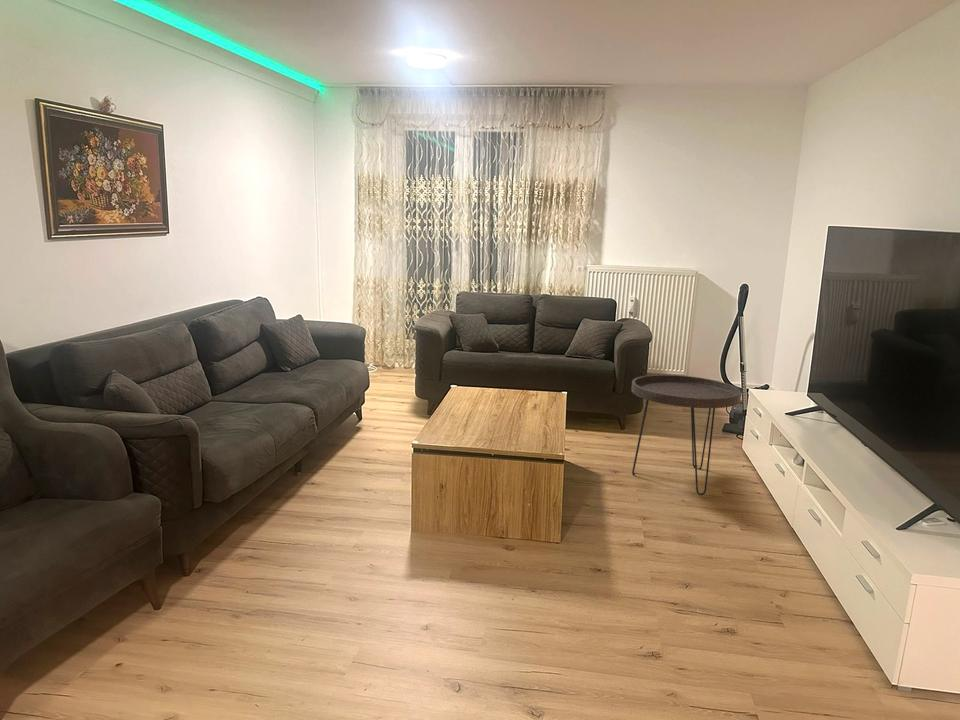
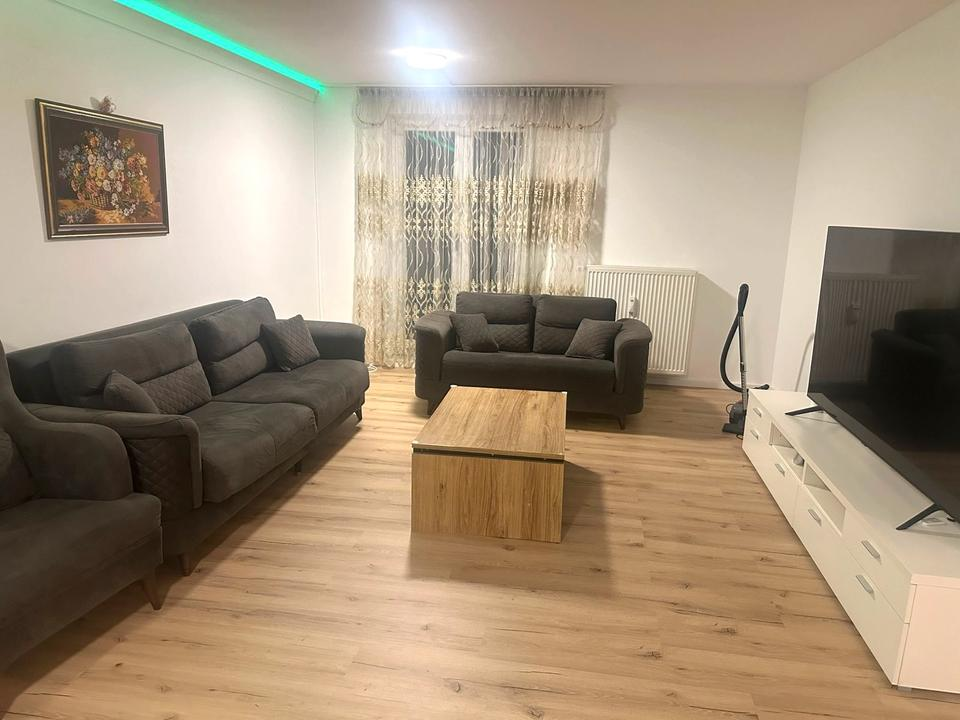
- side table [630,374,742,496]
